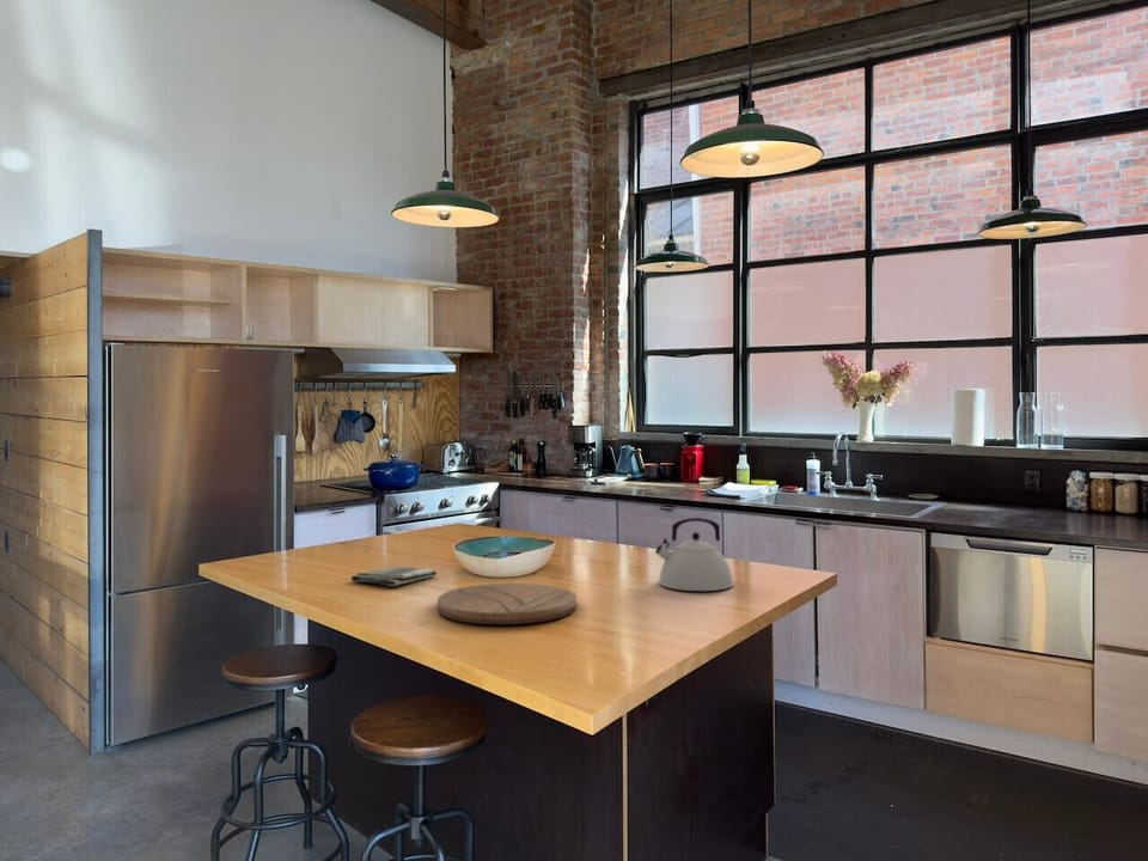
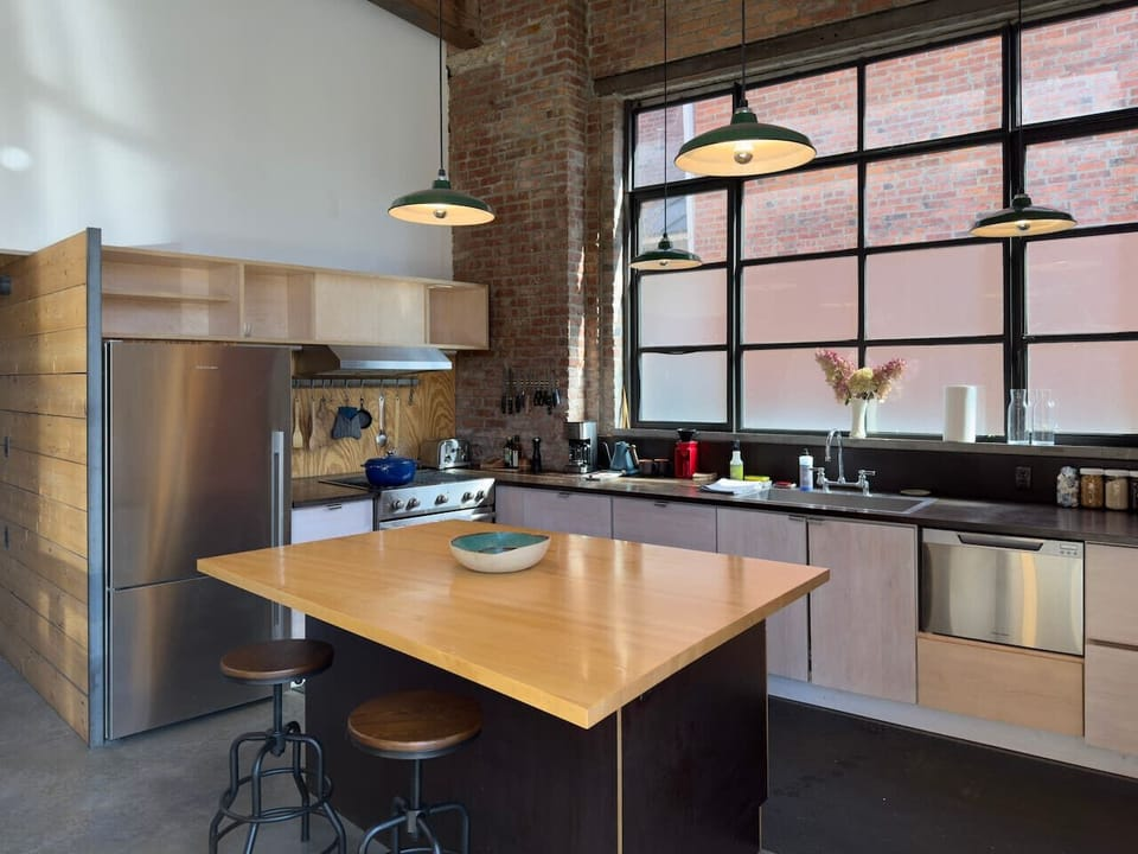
- kettle [654,517,734,592]
- cutting board [436,582,578,625]
- dish towel [350,566,438,587]
